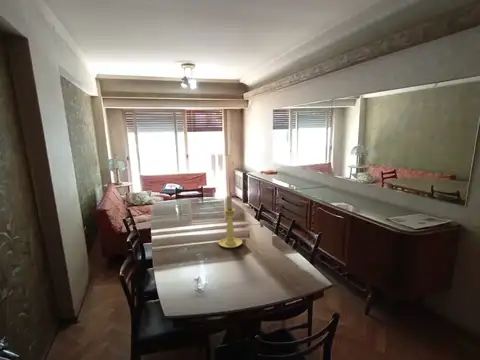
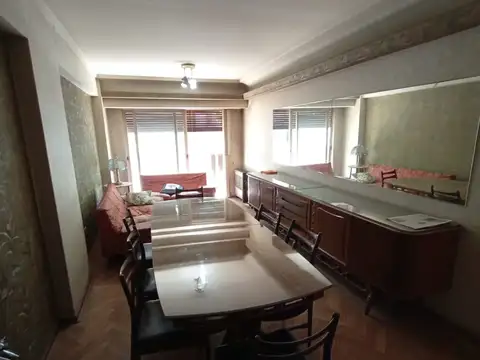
- candle holder [218,195,243,249]
